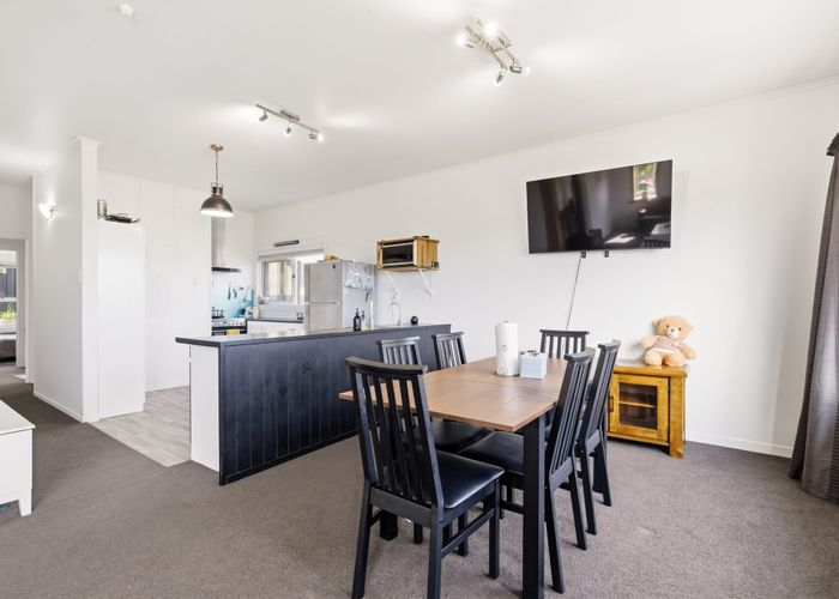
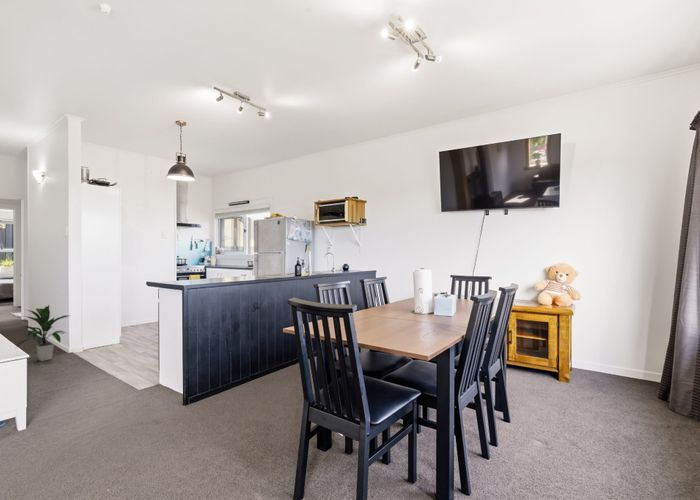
+ indoor plant [16,304,70,362]
